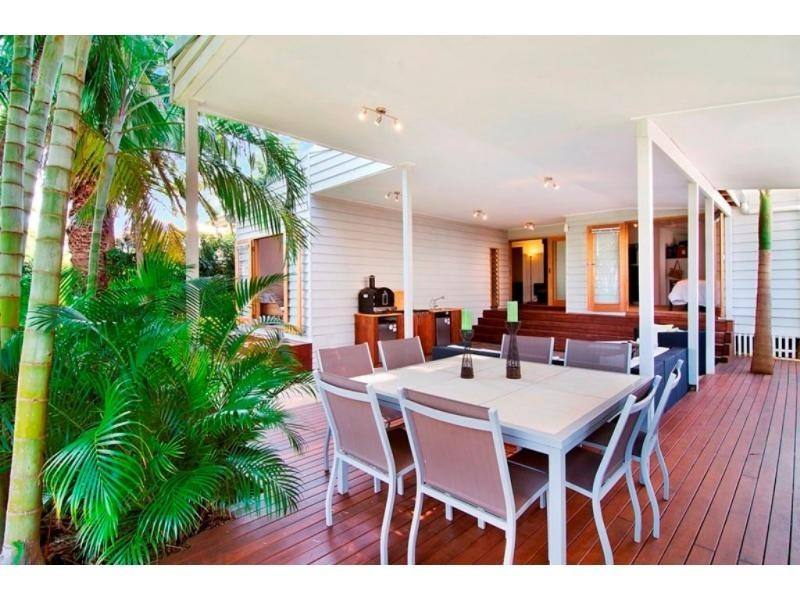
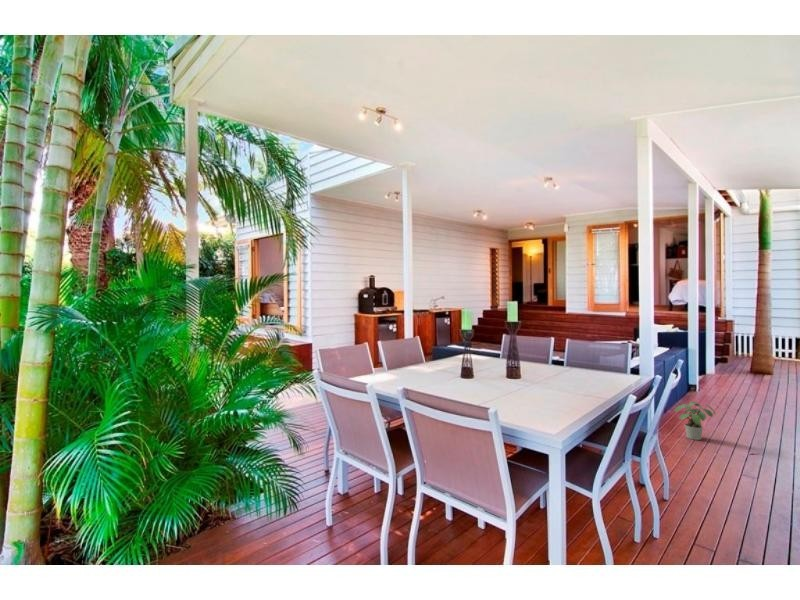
+ potted plant [673,401,717,441]
